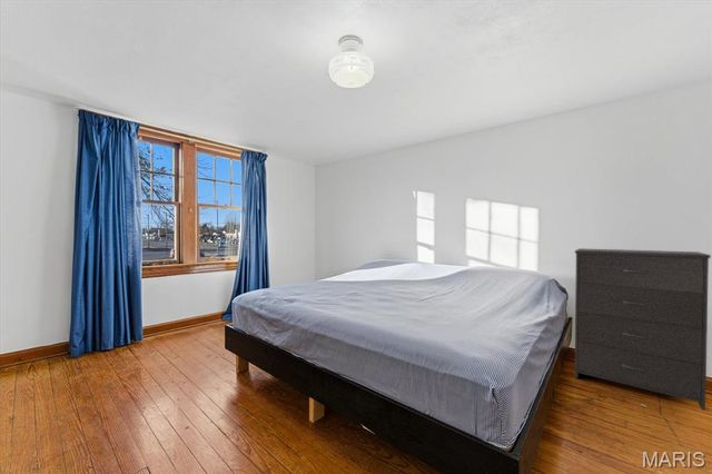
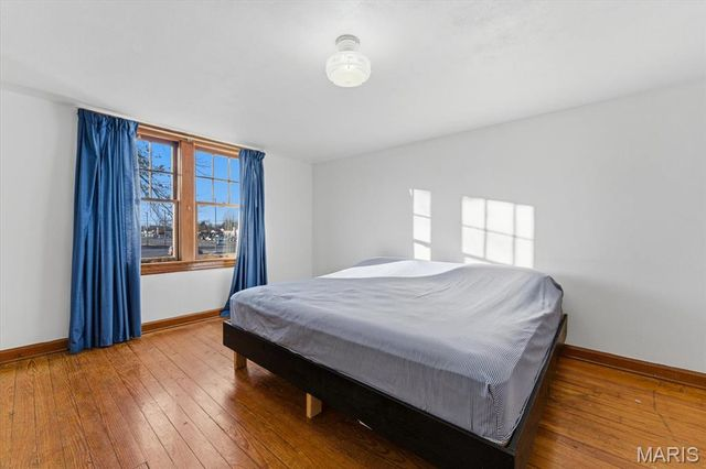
- dresser [574,247,712,412]
